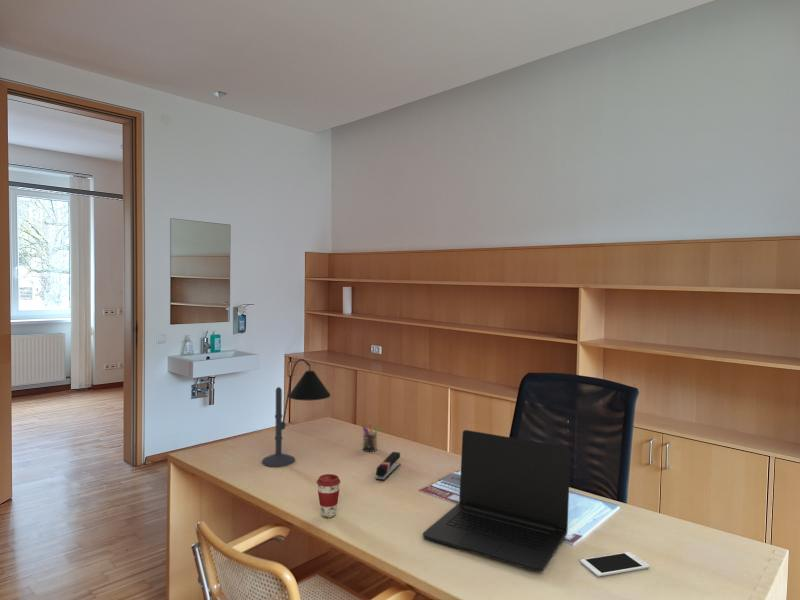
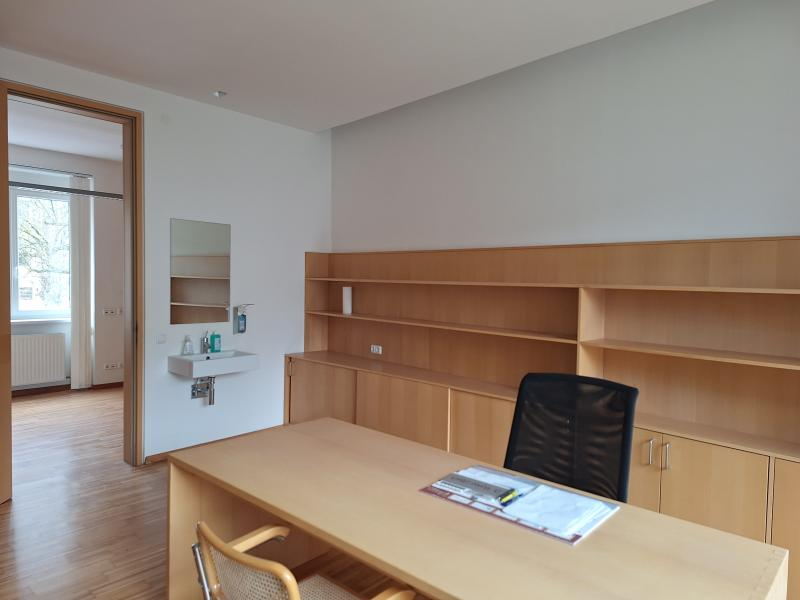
- coffee cup [316,473,341,518]
- cell phone [579,551,651,577]
- stapler [375,451,401,481]
- laptop [422,429,571,573]
- pen holder [361,421,382,453]
- desk lamp [261,358,331,468]
